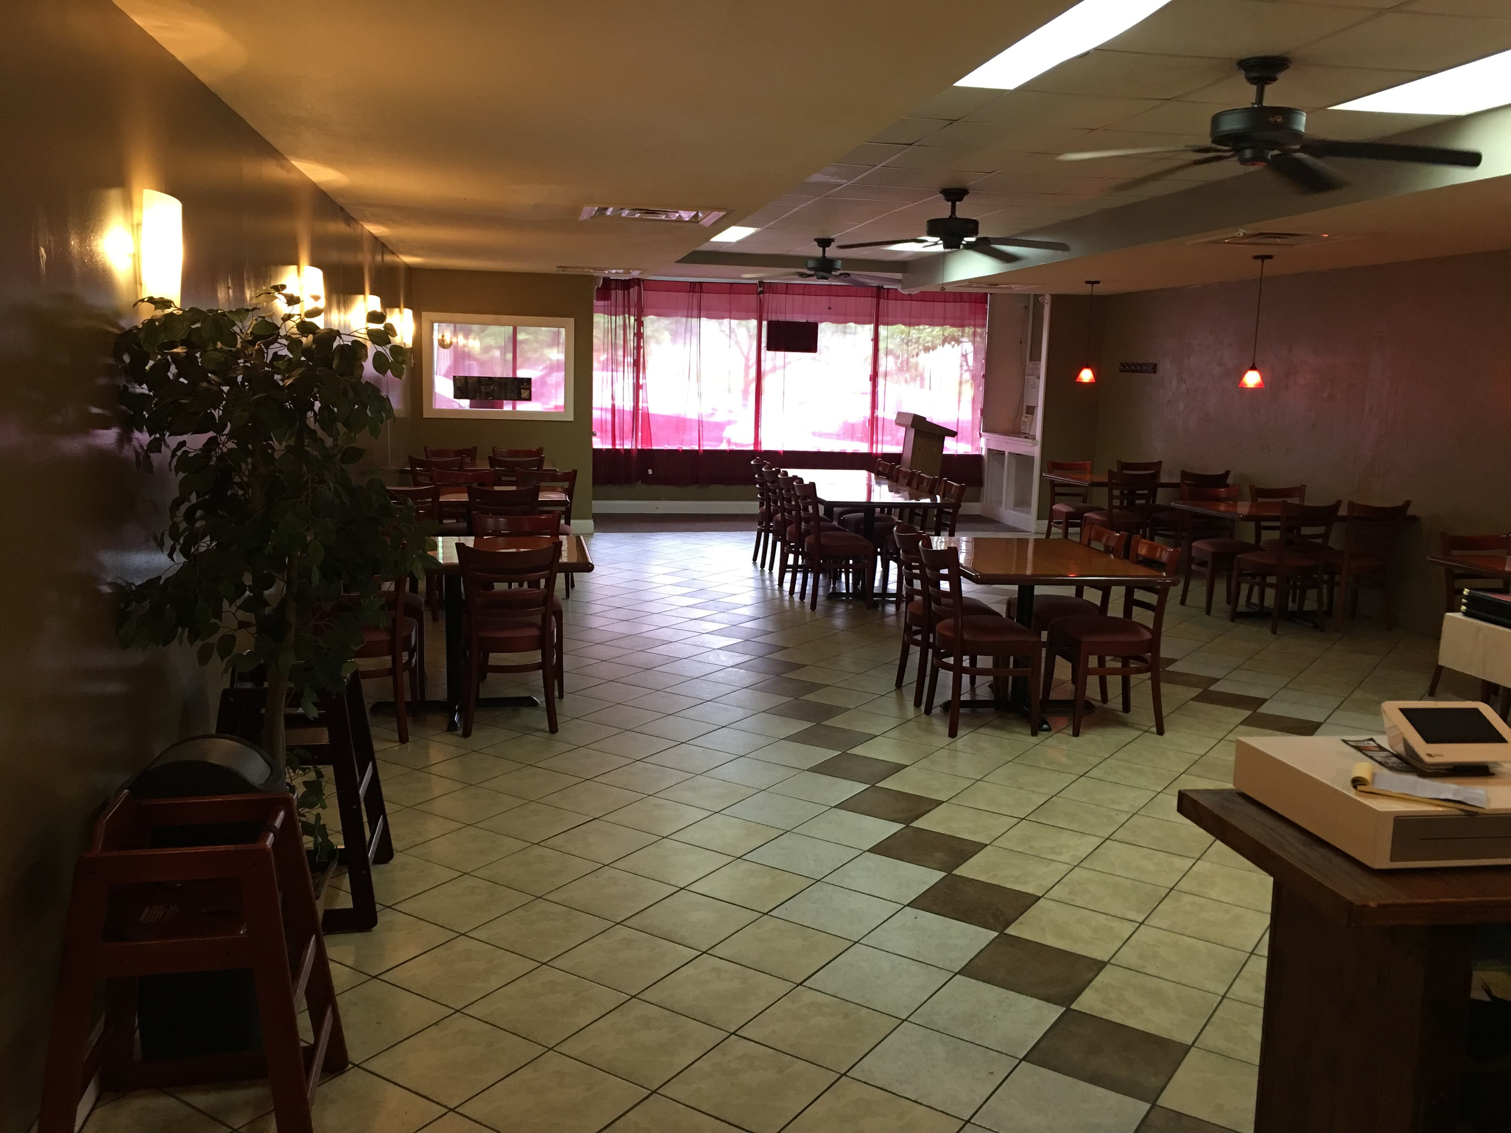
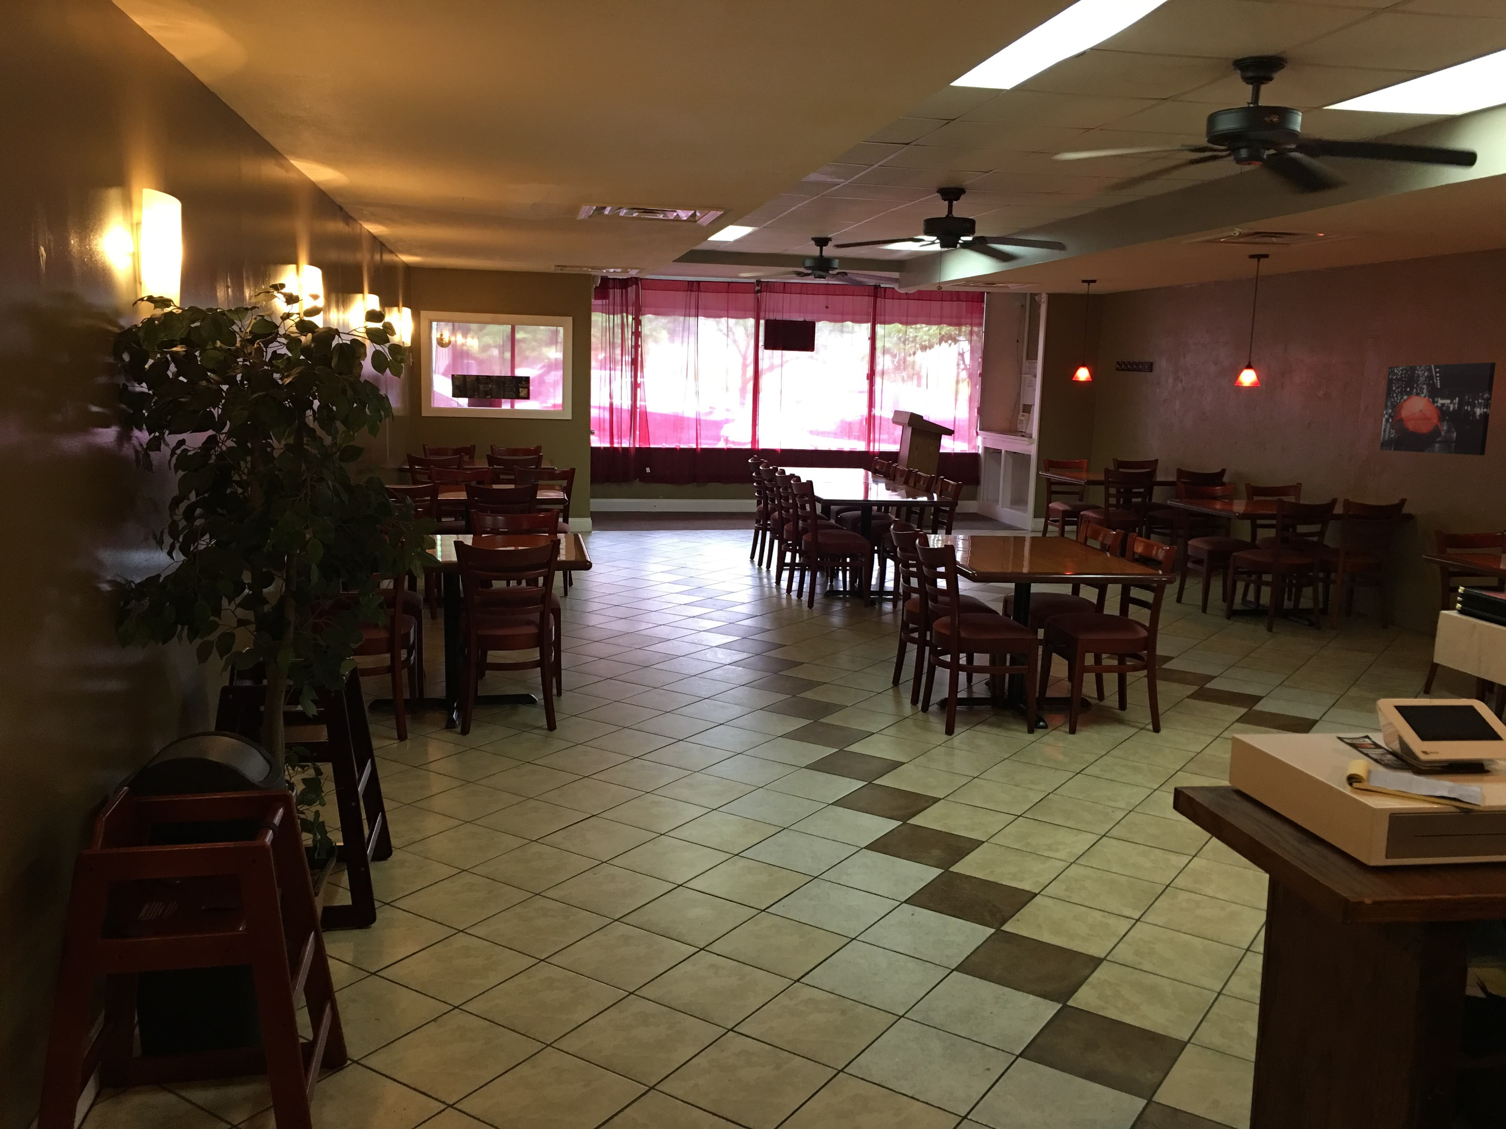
+ wall art [1379,362,1497,455]
